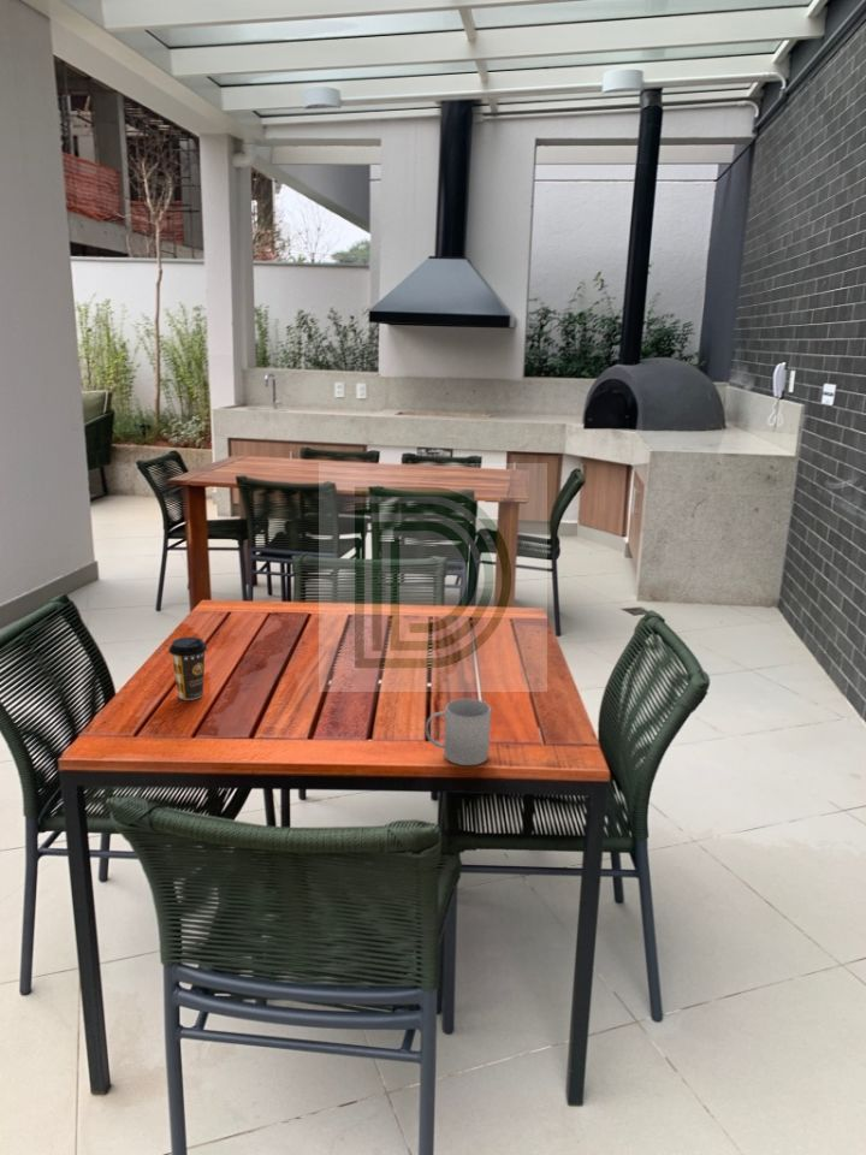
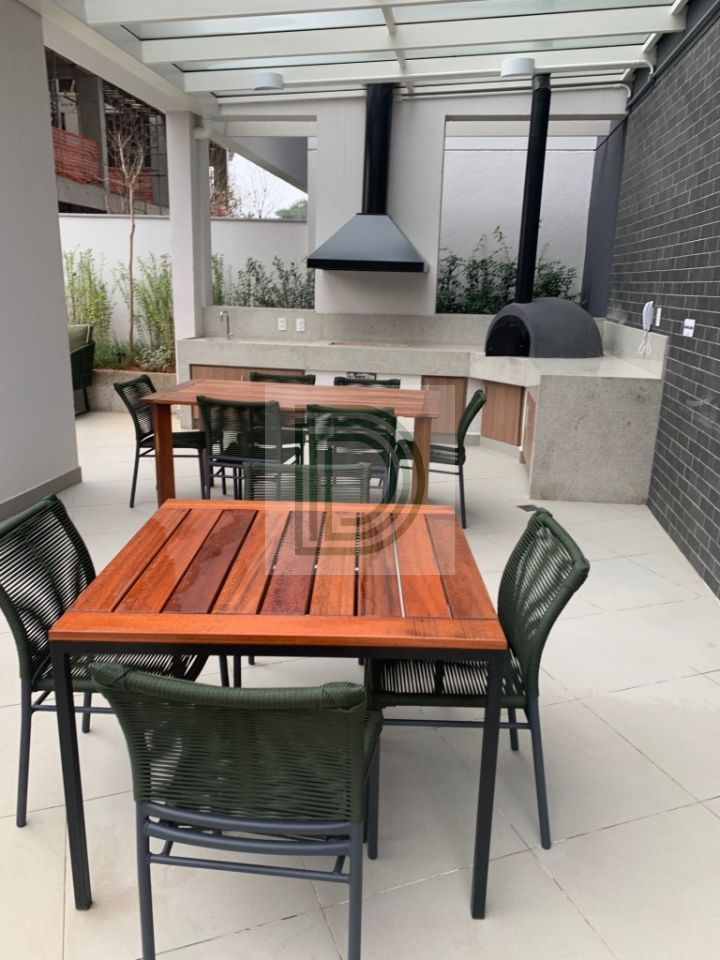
- coffee cup [167,635,208,701]
- mug [425,698,492,766]
